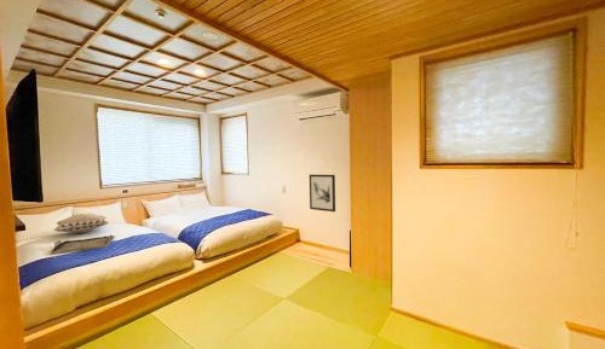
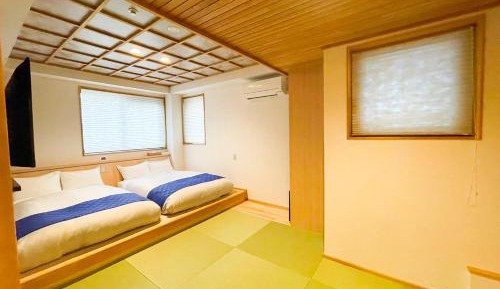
- serving tray [50,233,115,256]
- wall art [309,174,336,213]
- decorative pillow [52,213,110,234]
